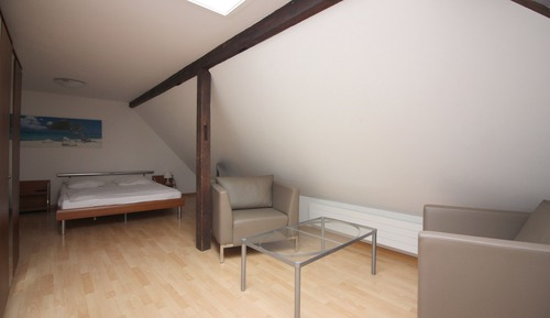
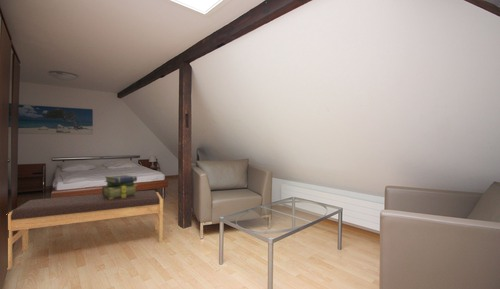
+ bench [6,189,164,271]
+ stack of books [101,174,138,199]
